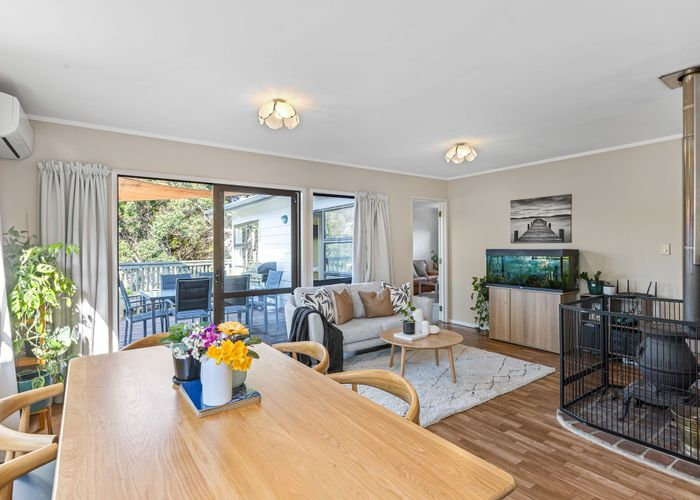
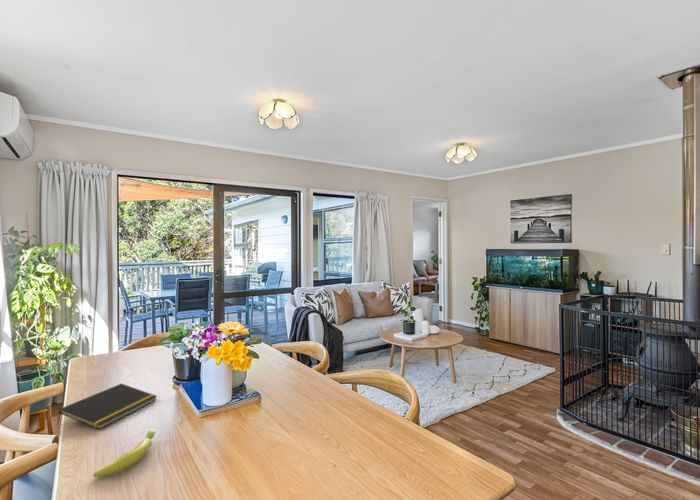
+ banana [92,428,156,478]
+ notepad [56,383,158,430]
